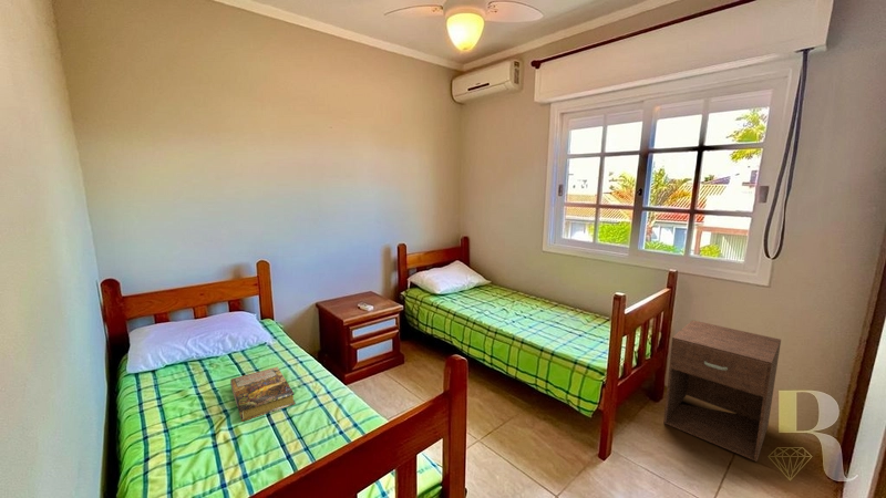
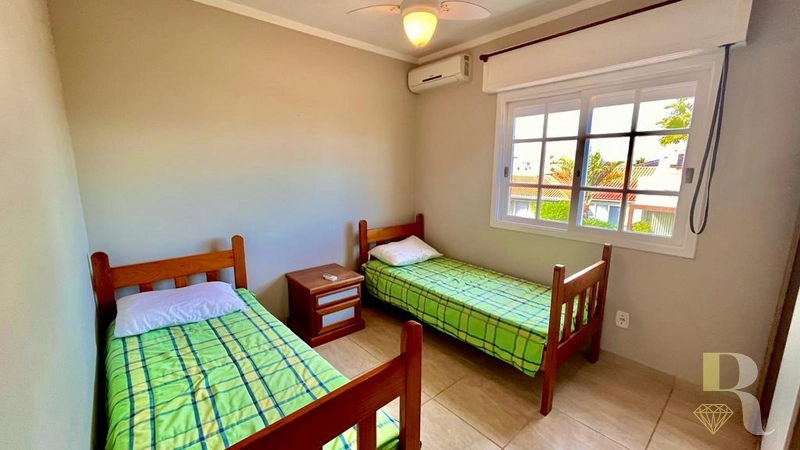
- nightstand [662,319,782,463]
- book [229,365,297,423]
